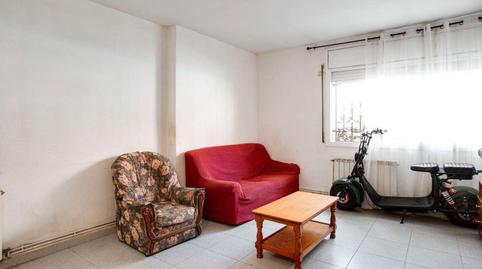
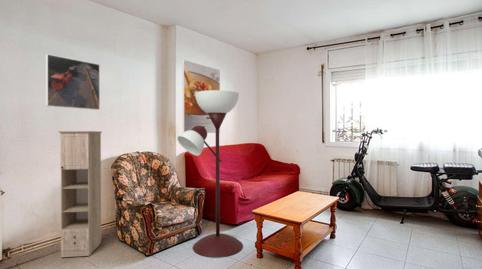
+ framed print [181,59,221,134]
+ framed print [45,53,101,111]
+ floor lamp [176,89,244,258]
+ storage cabinet [57,130,103,258]
